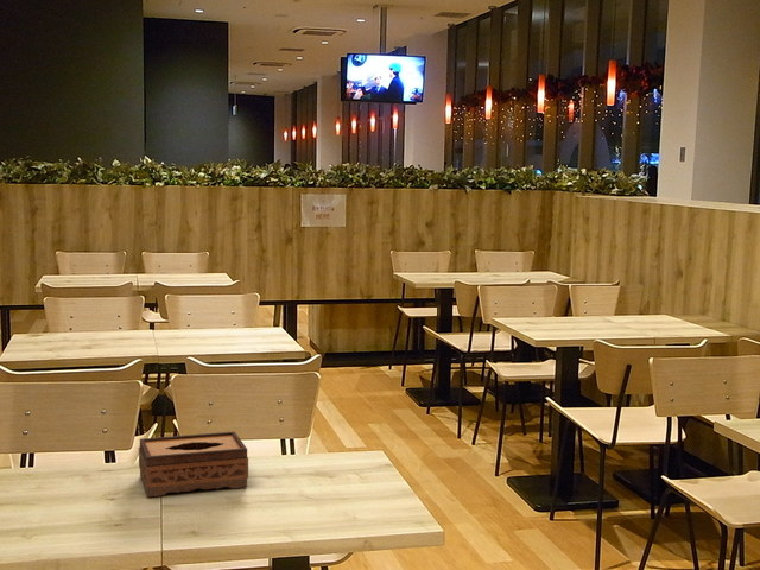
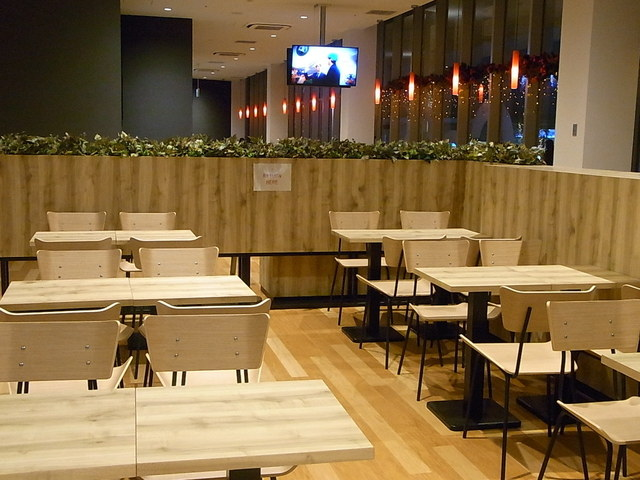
- tissue box [138,430,249,498]
